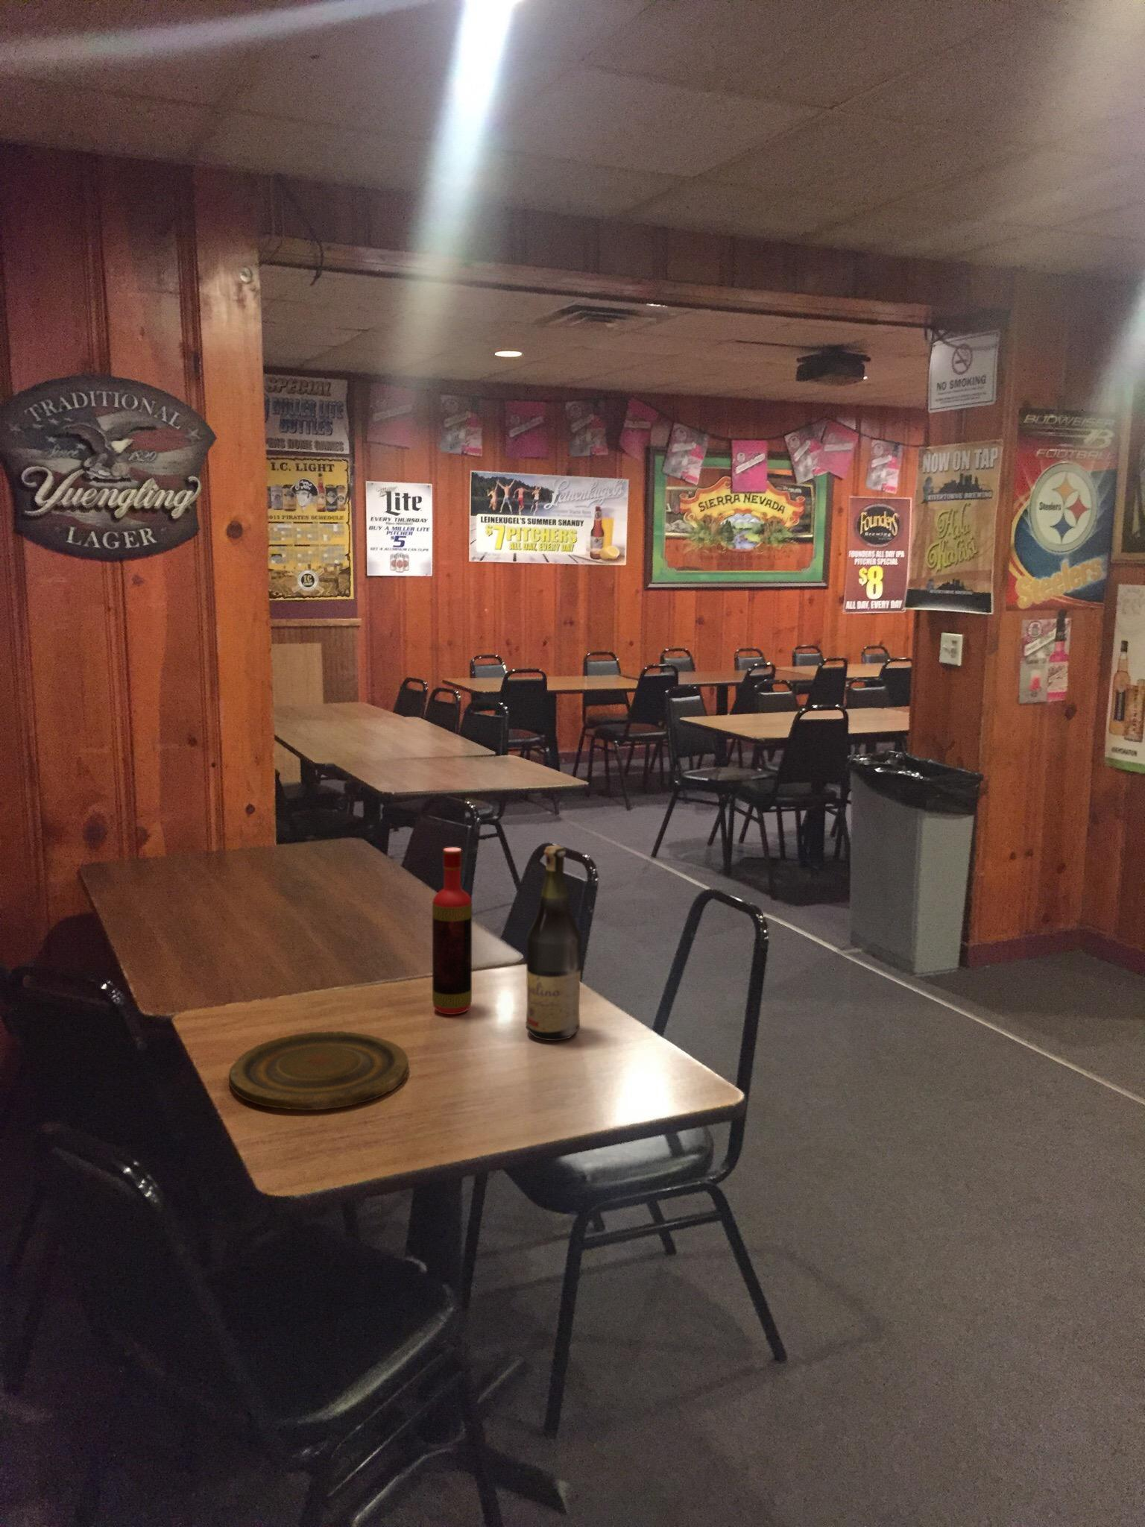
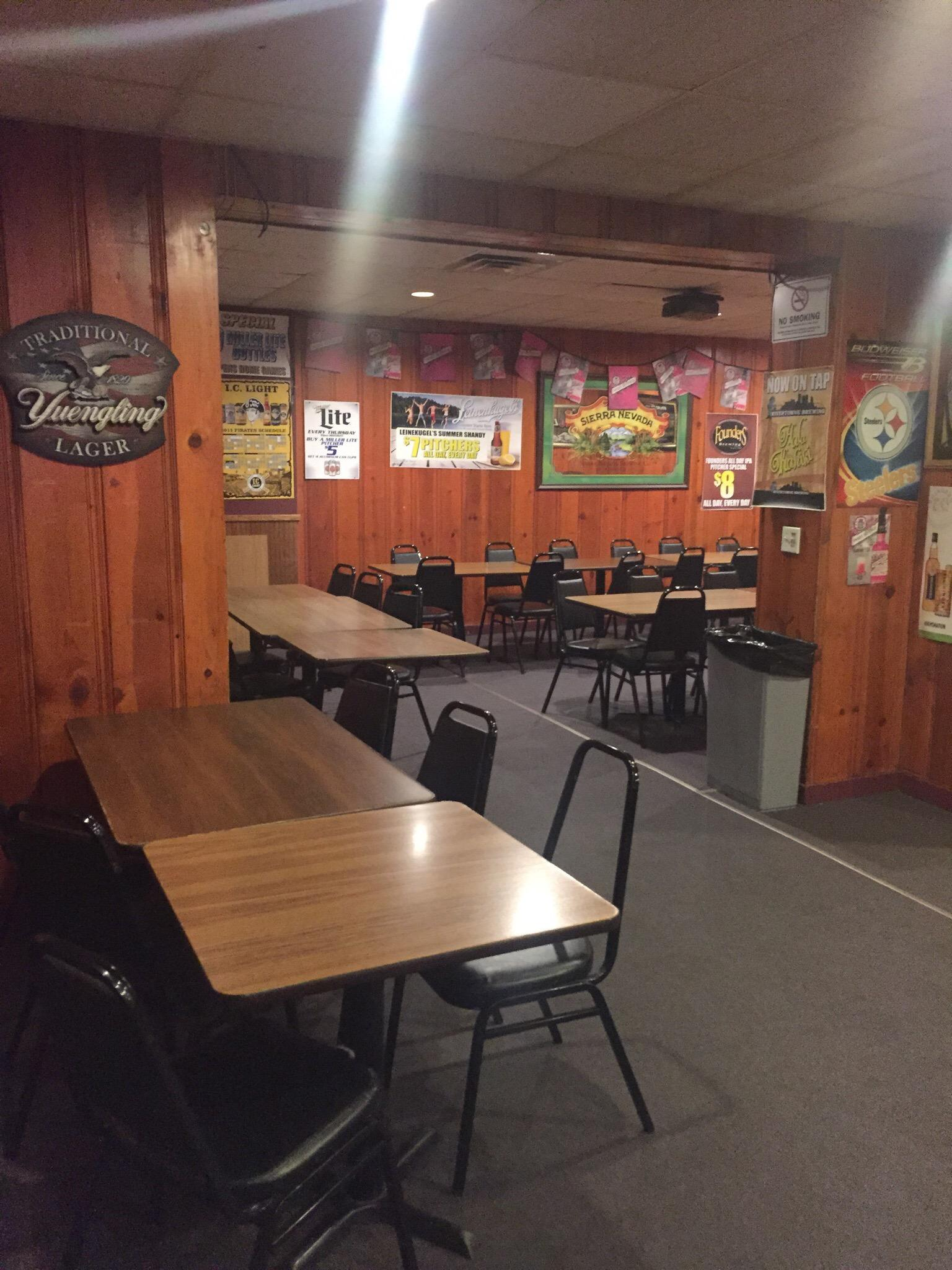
- wine bottle [524,845,582,1041]
- bottle [432,846,473,1016]
- plate [229,1030,409,1111]
